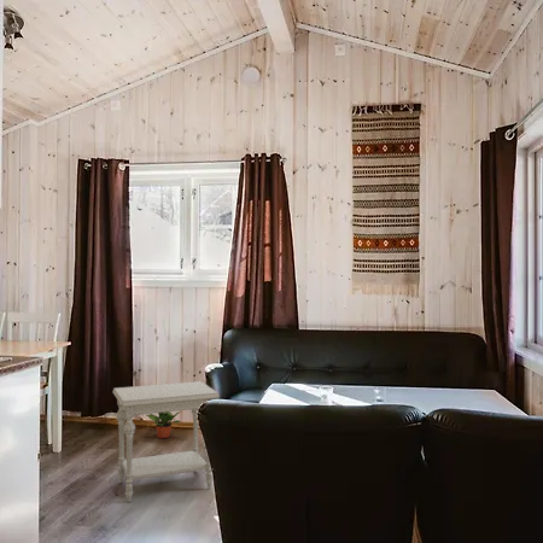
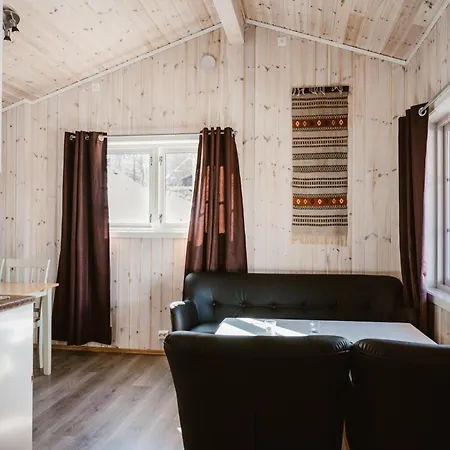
- potted plant [145,410,182,439]
- side table [112,380,221,503]
